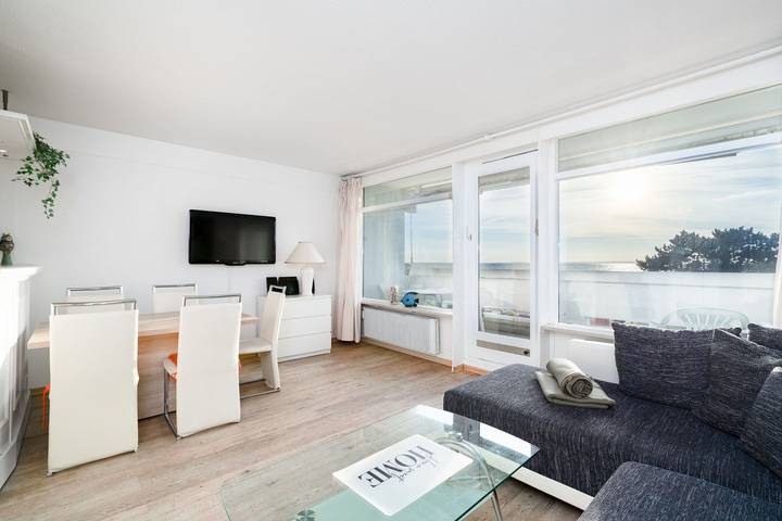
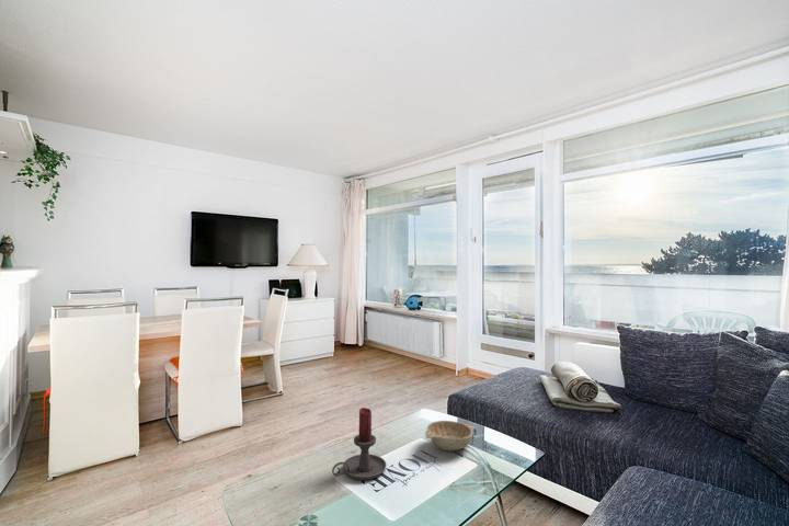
+ candle holder [331,407,387,481]
+ decorative bowl [424,420,476,453]
